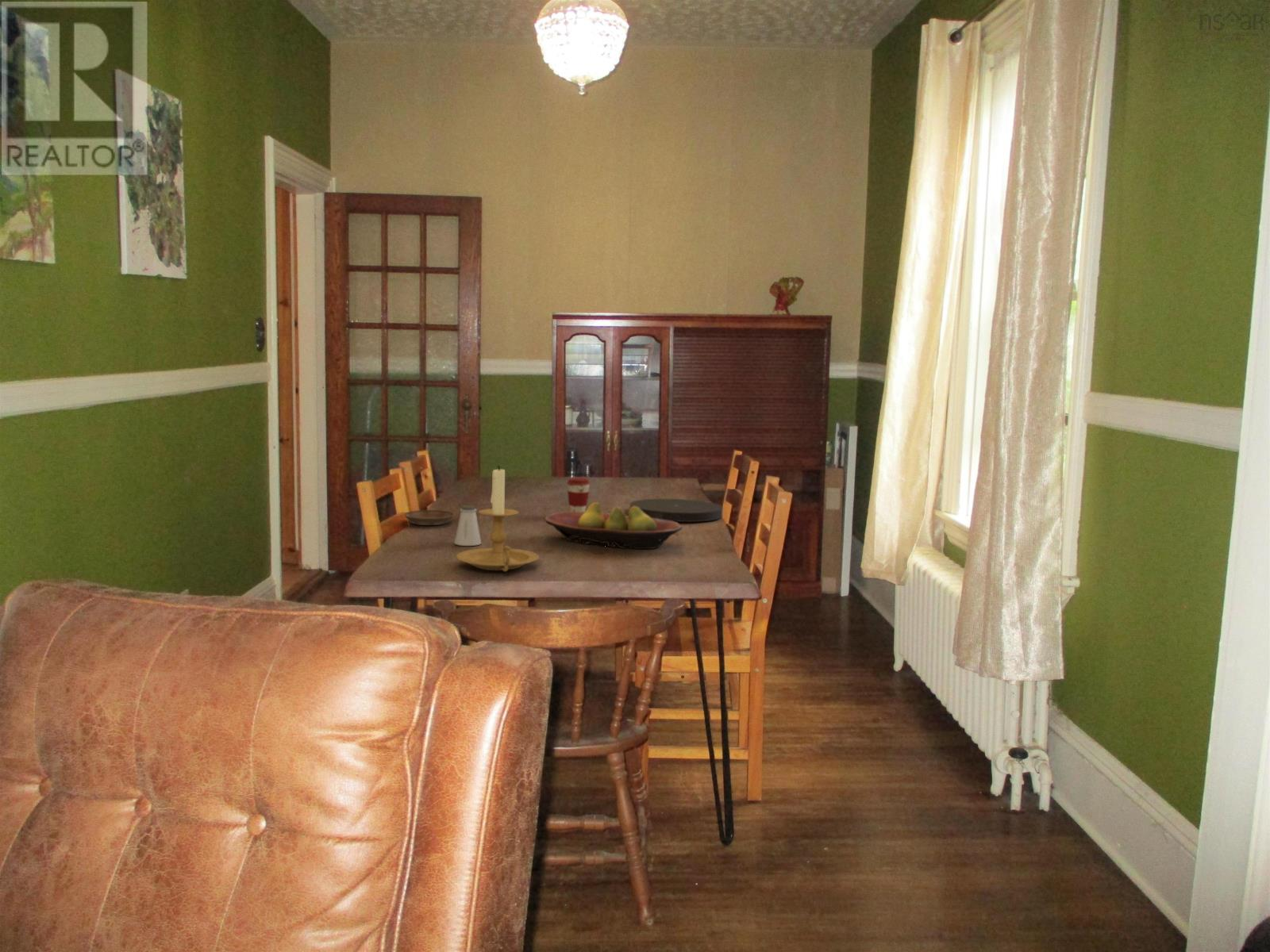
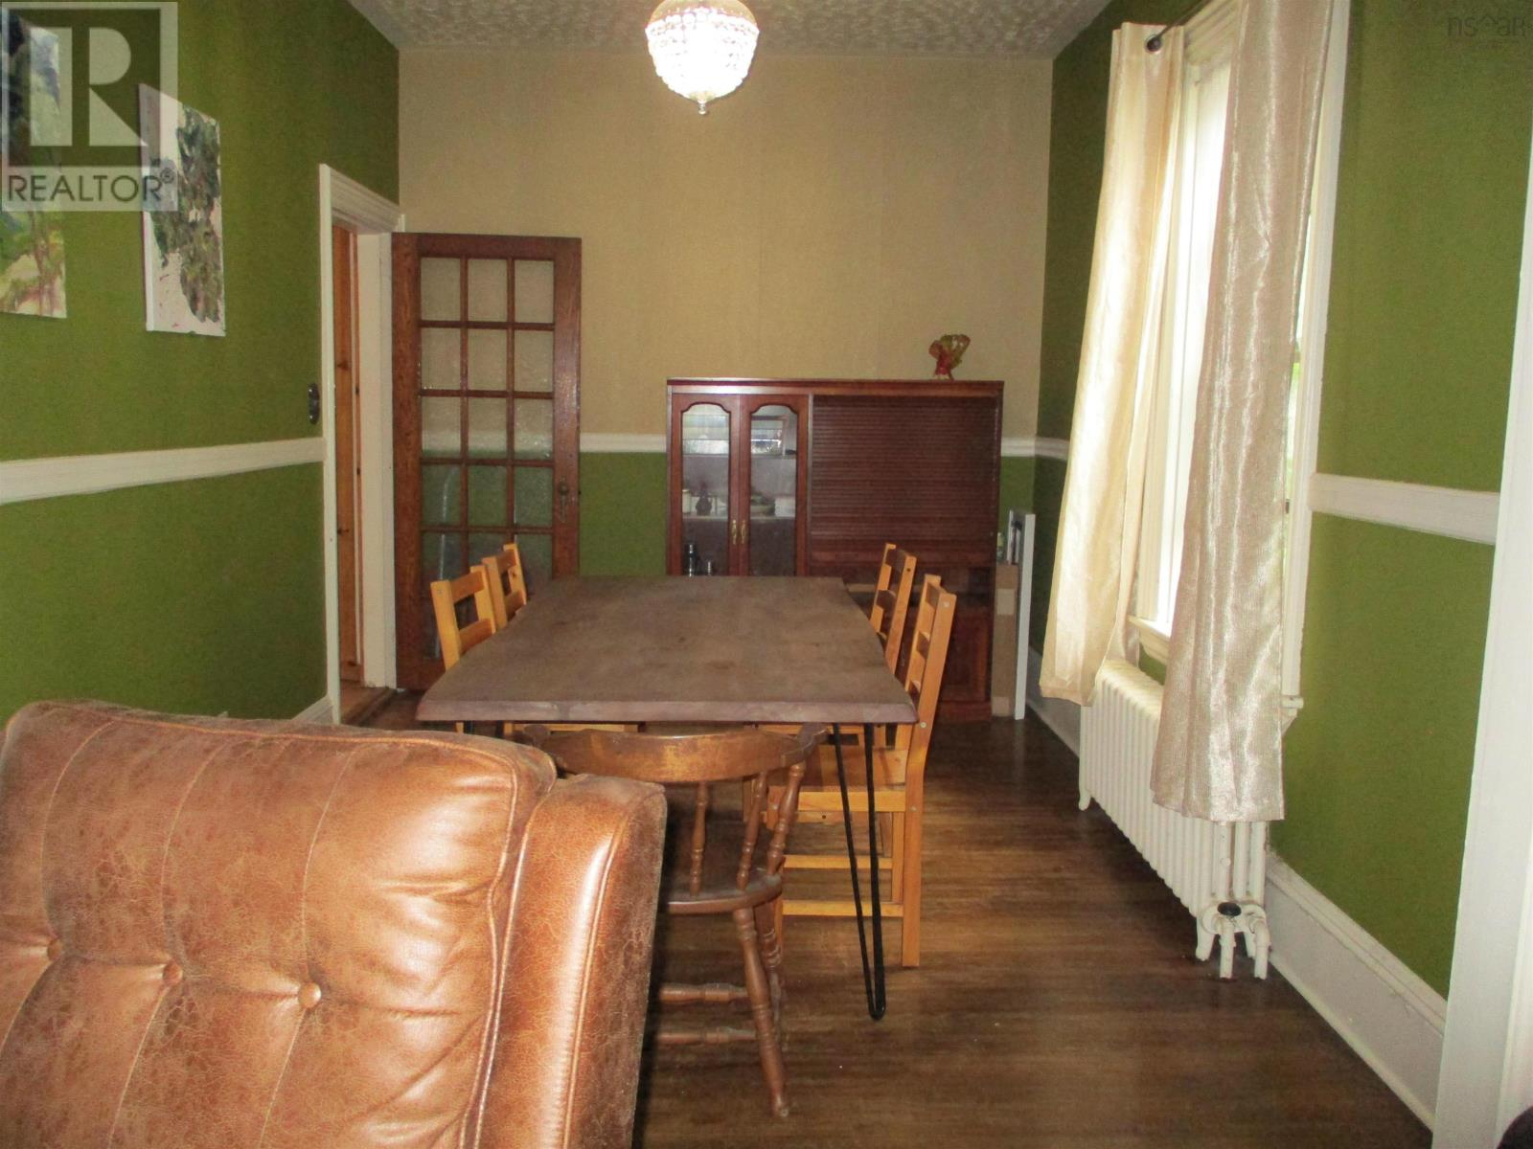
- coffee cup [566,477,591,512]
- saucer [402,509,455,526]
- saltshaker [454,505,482,547]
- plate [629,498,724,523]
- fruit bowl [545,501,683,550]
- candle holder [456,464,540,572]
